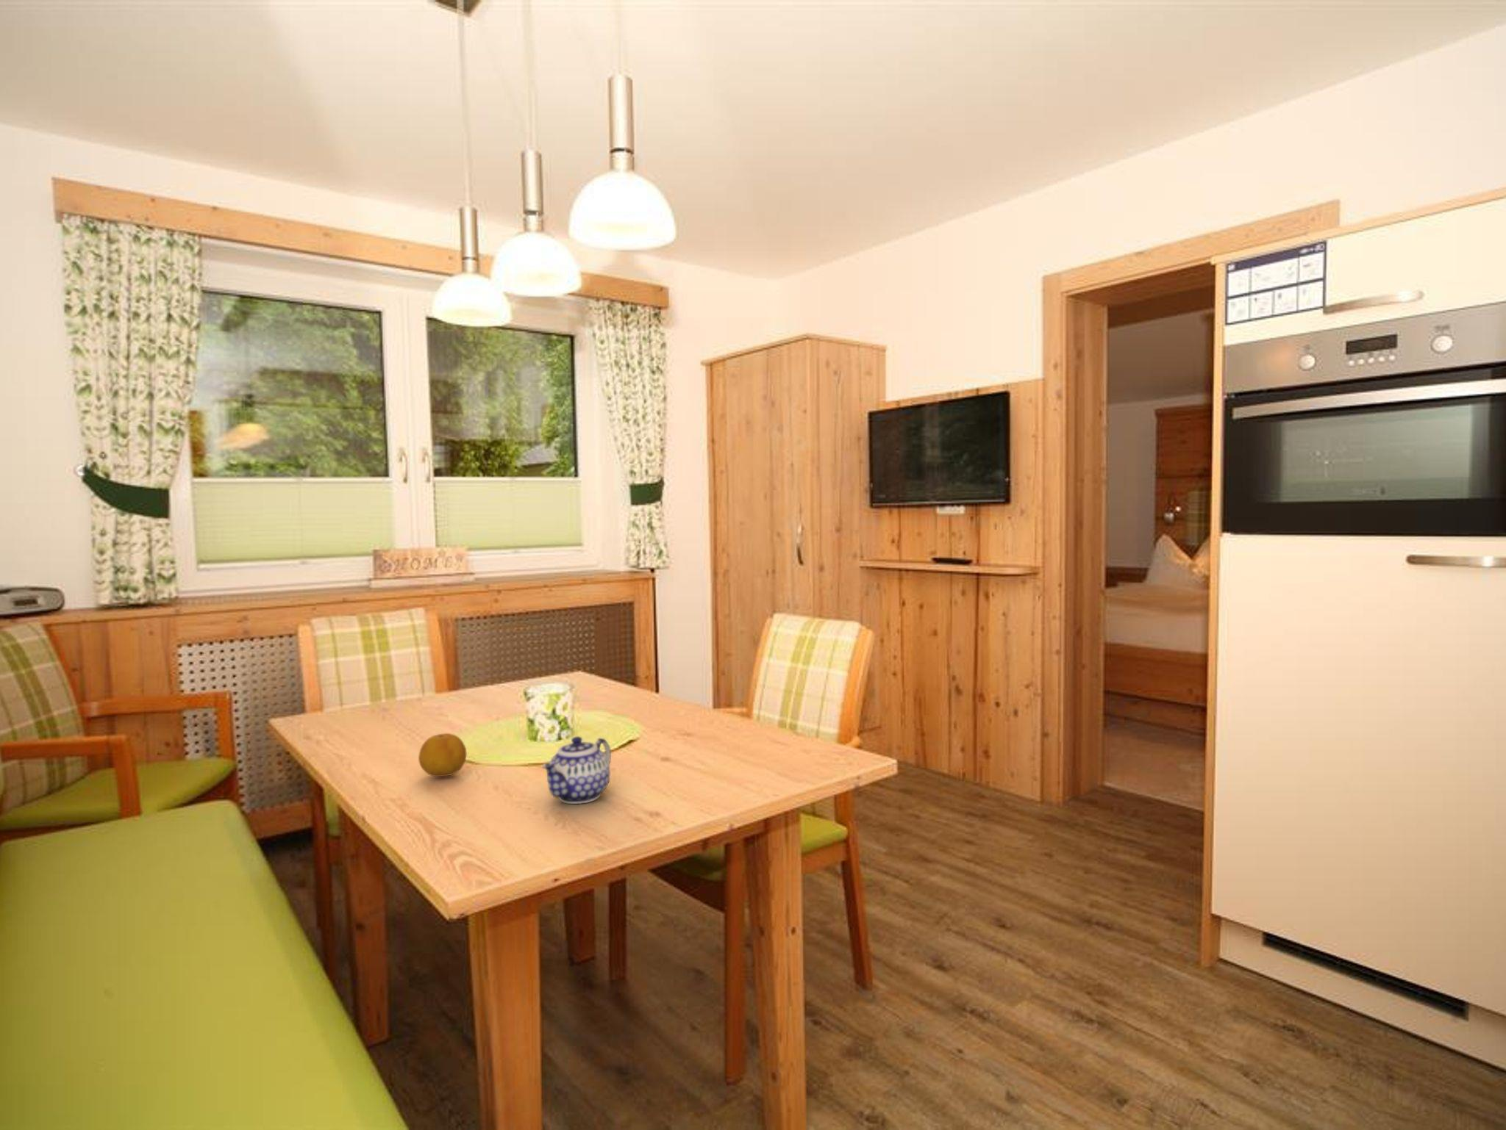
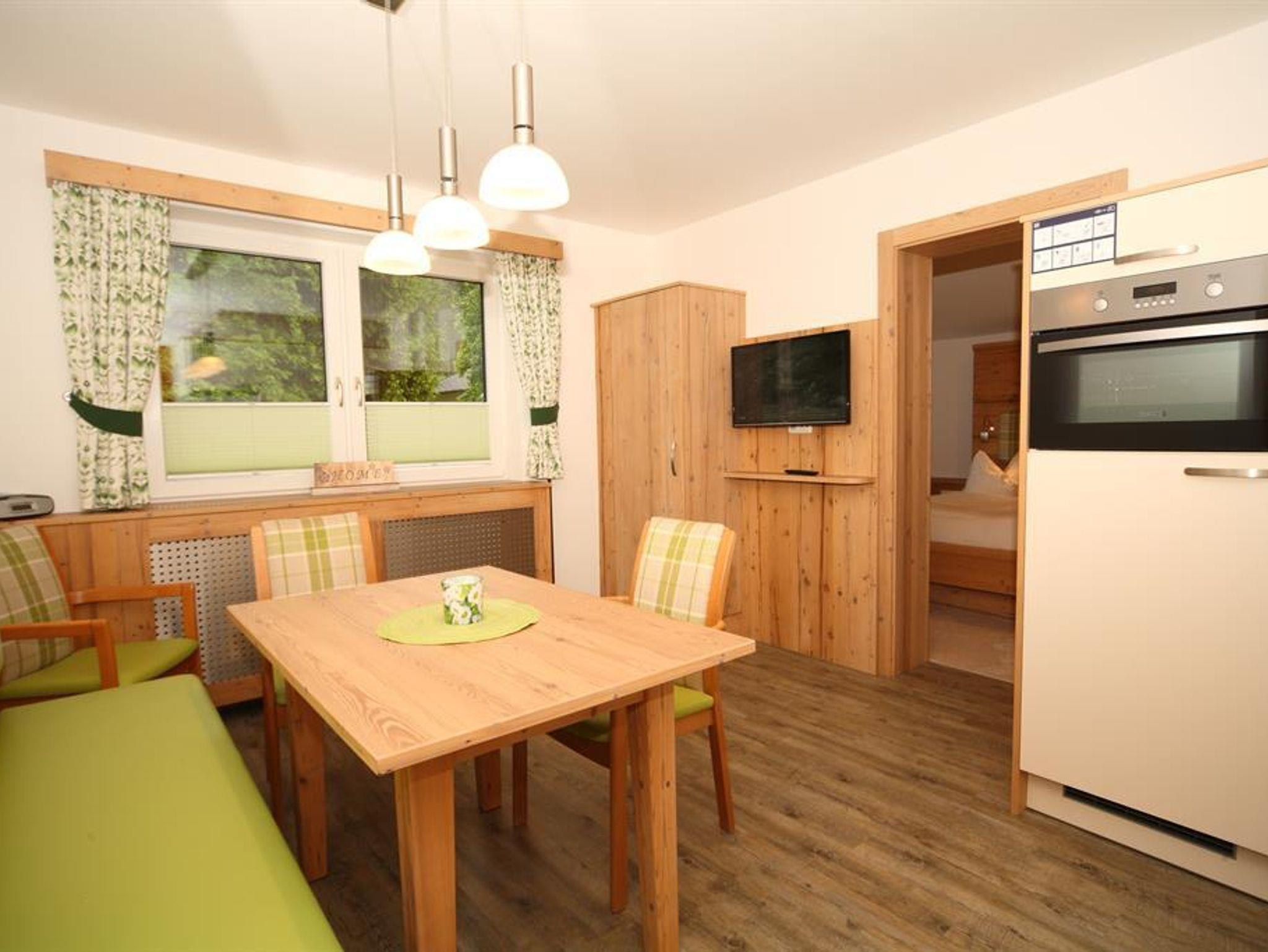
- teapot [542,736,612,805]
- fruit [418,732,467,777]
